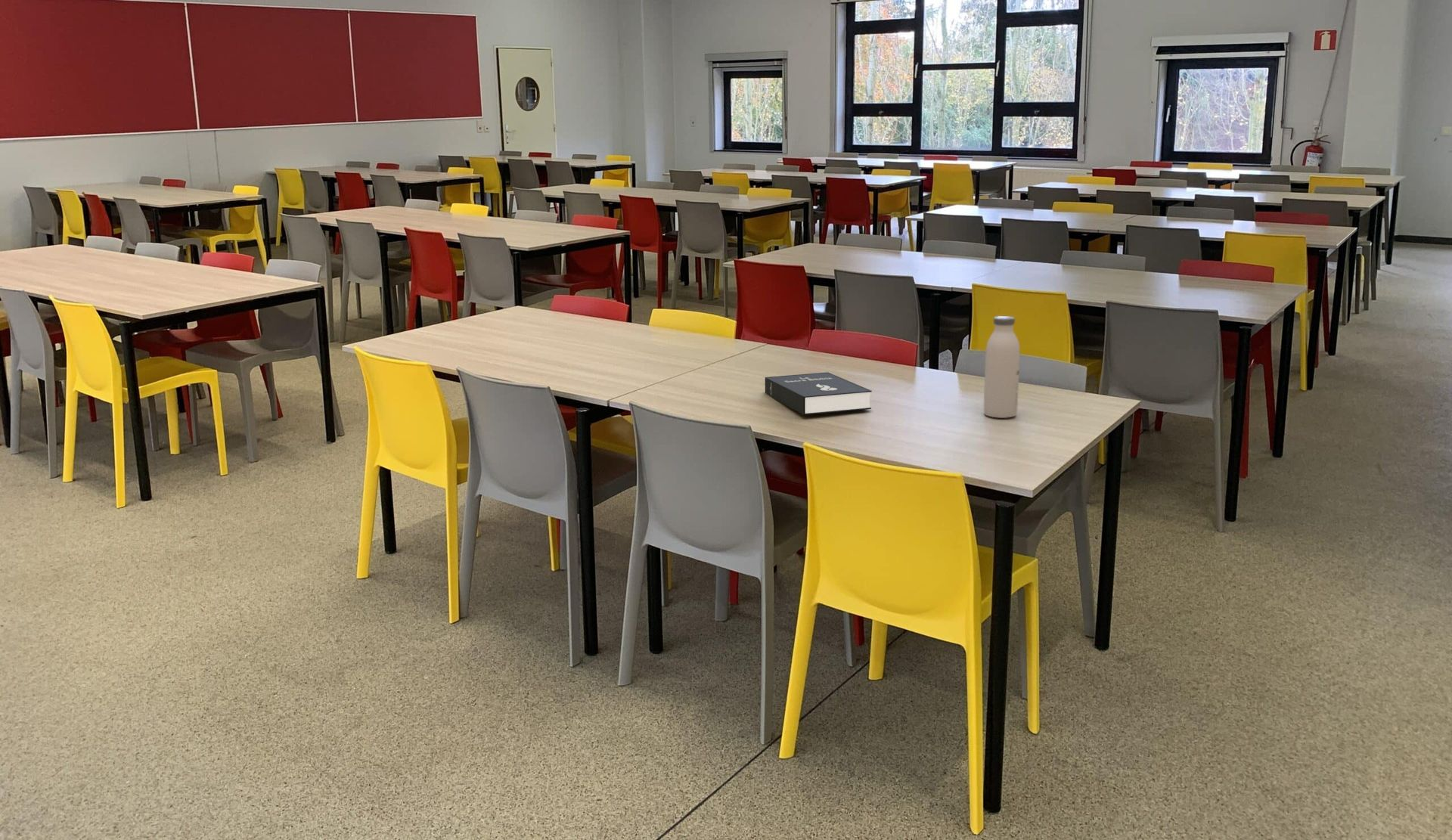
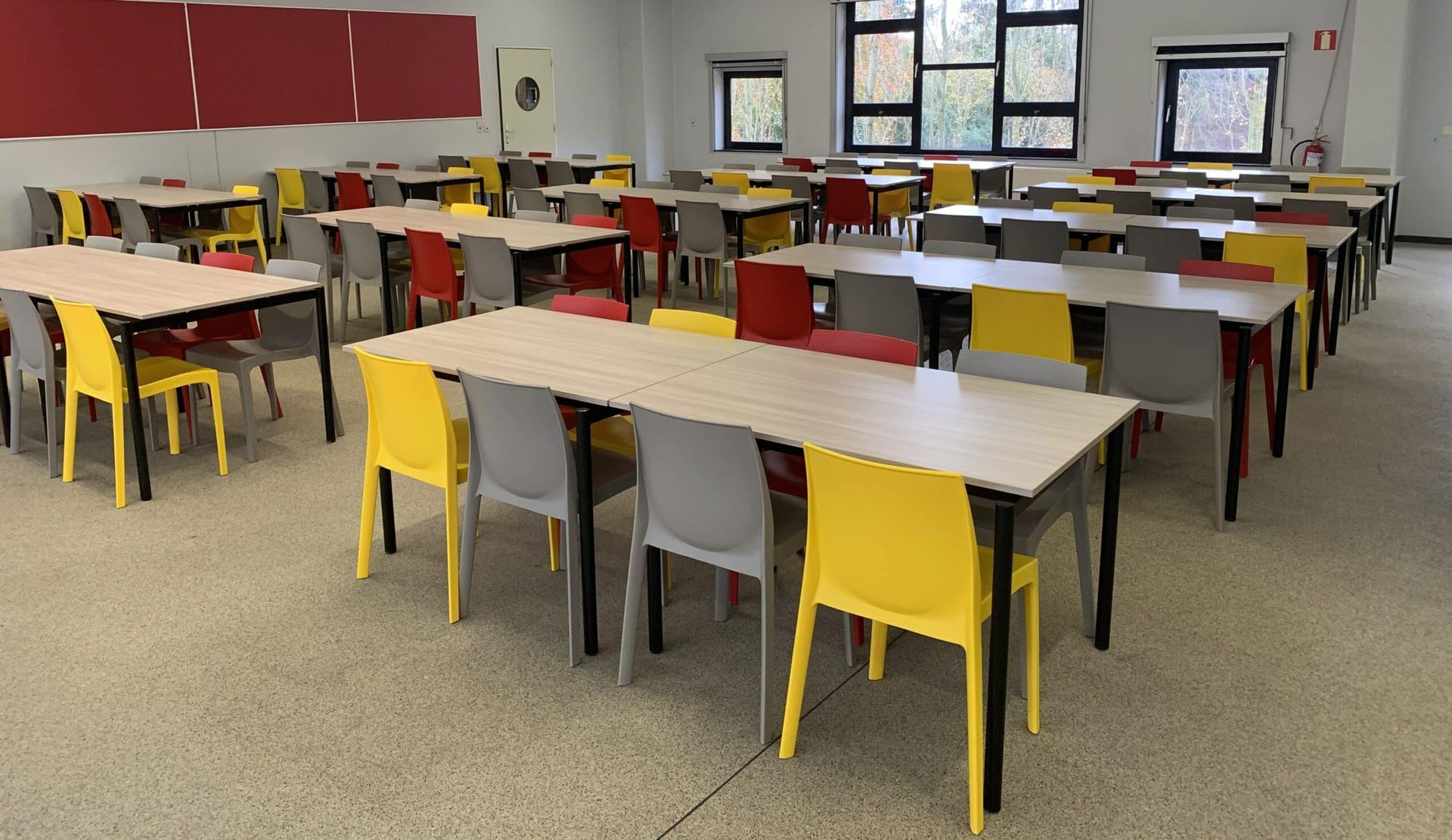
- booklet [765,371,873,416]
- water bottle [983,315,1021,419]
